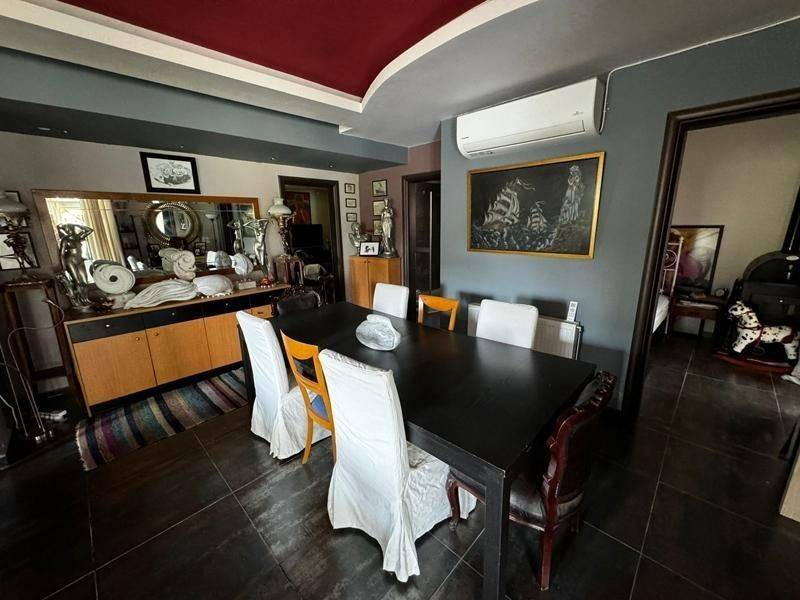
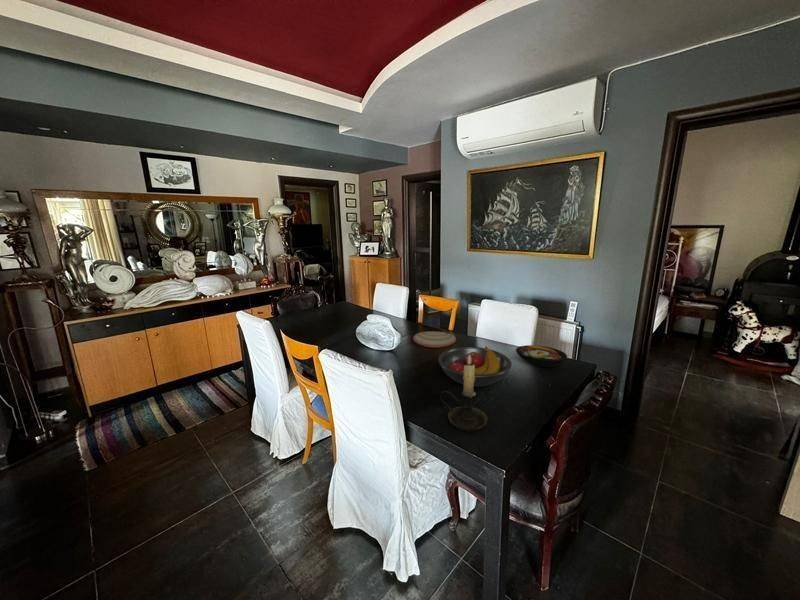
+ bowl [515,344,568,368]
+ fruit bowl [437,345,513,387]
+ candle holder [439,354,489,433]
+ plate [412,330,457,349]
